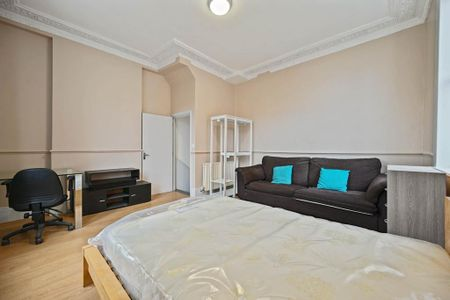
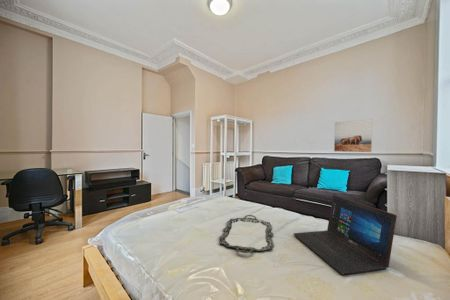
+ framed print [333,118,373,153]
+ laptop [293,194,398,275]
+ serving tray [218,214,275,254]
